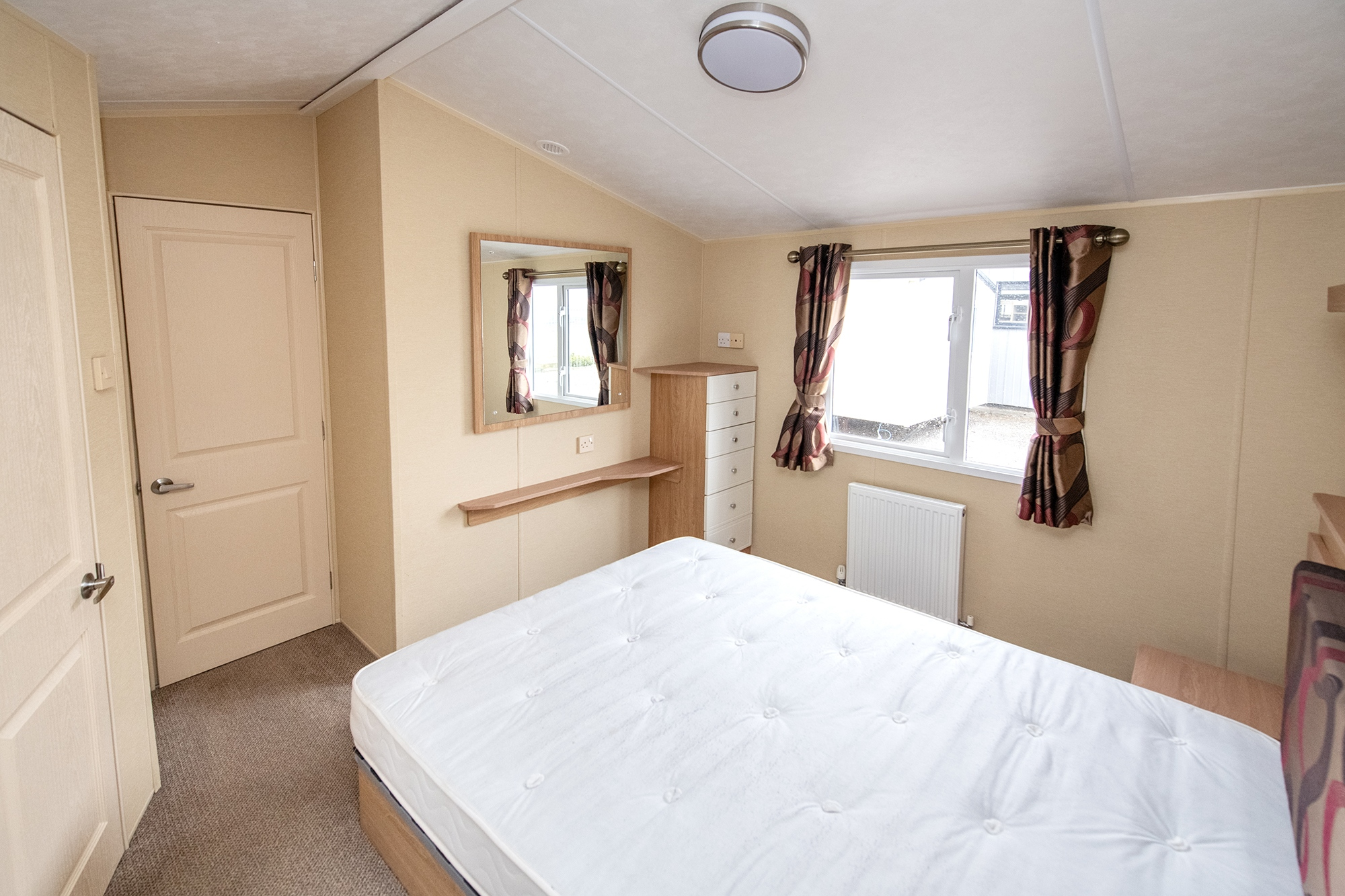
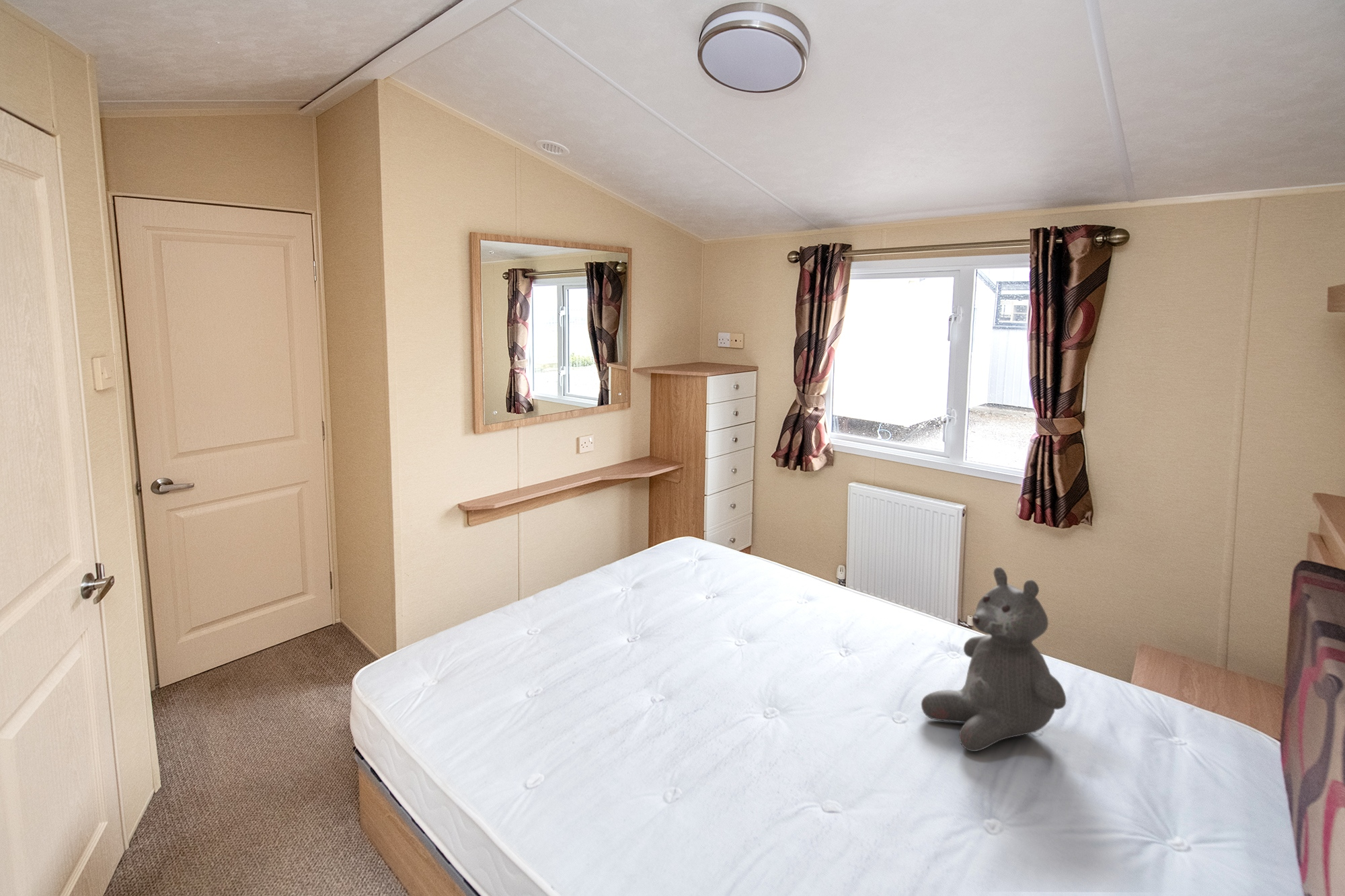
+ teddy bear [921,567,1067,752]
